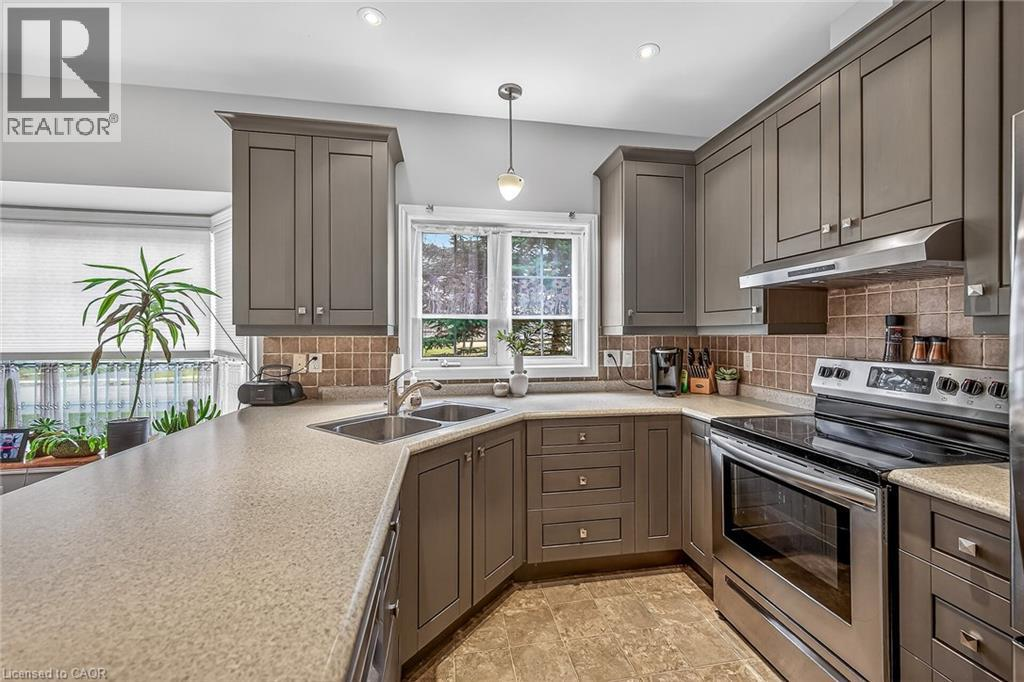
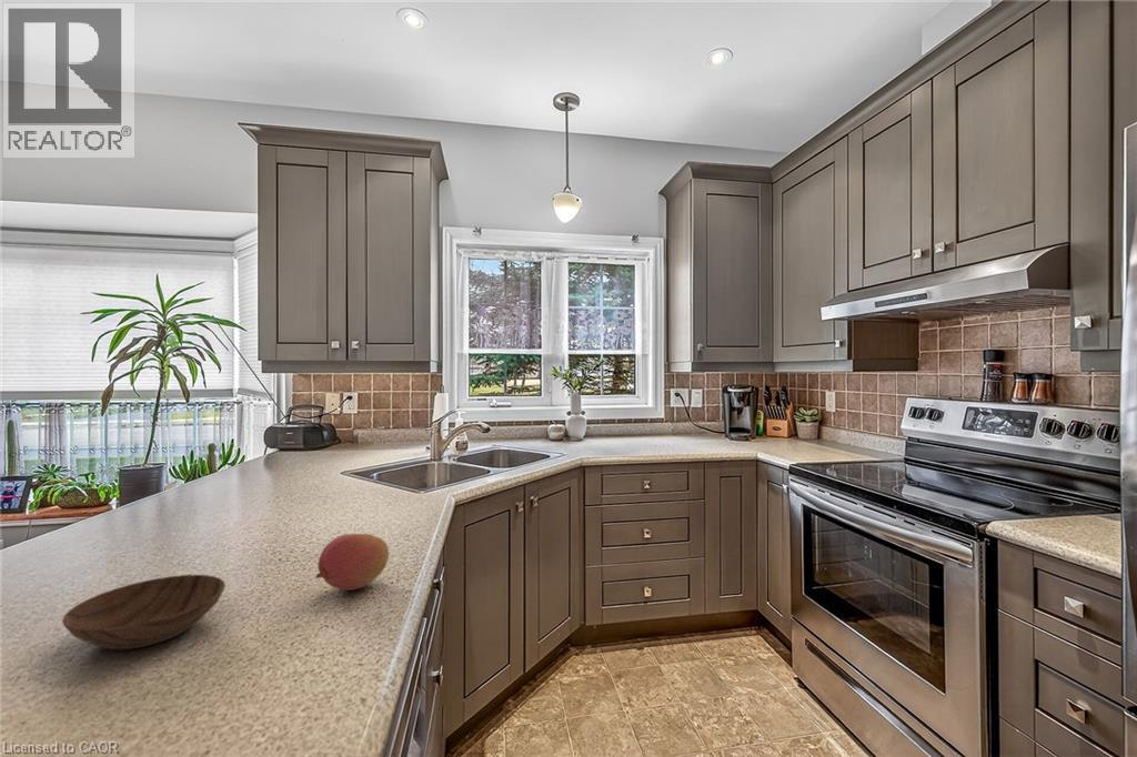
+ bowl [61,574,227,650]
+ fruit [315,533,390,592]
